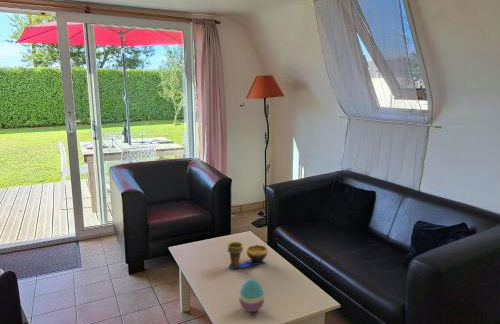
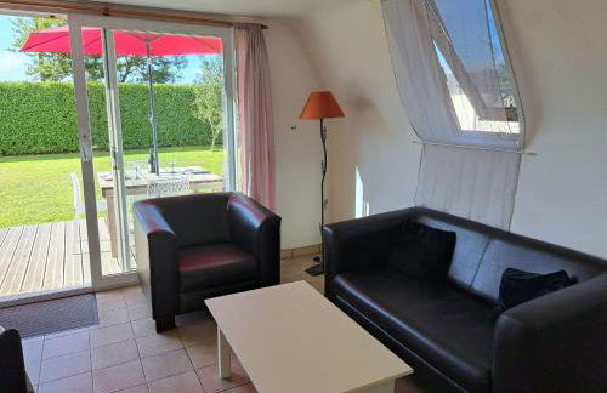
- decorative egg [238,278,265,313]
- decorative bowl [226,241,269,269]
